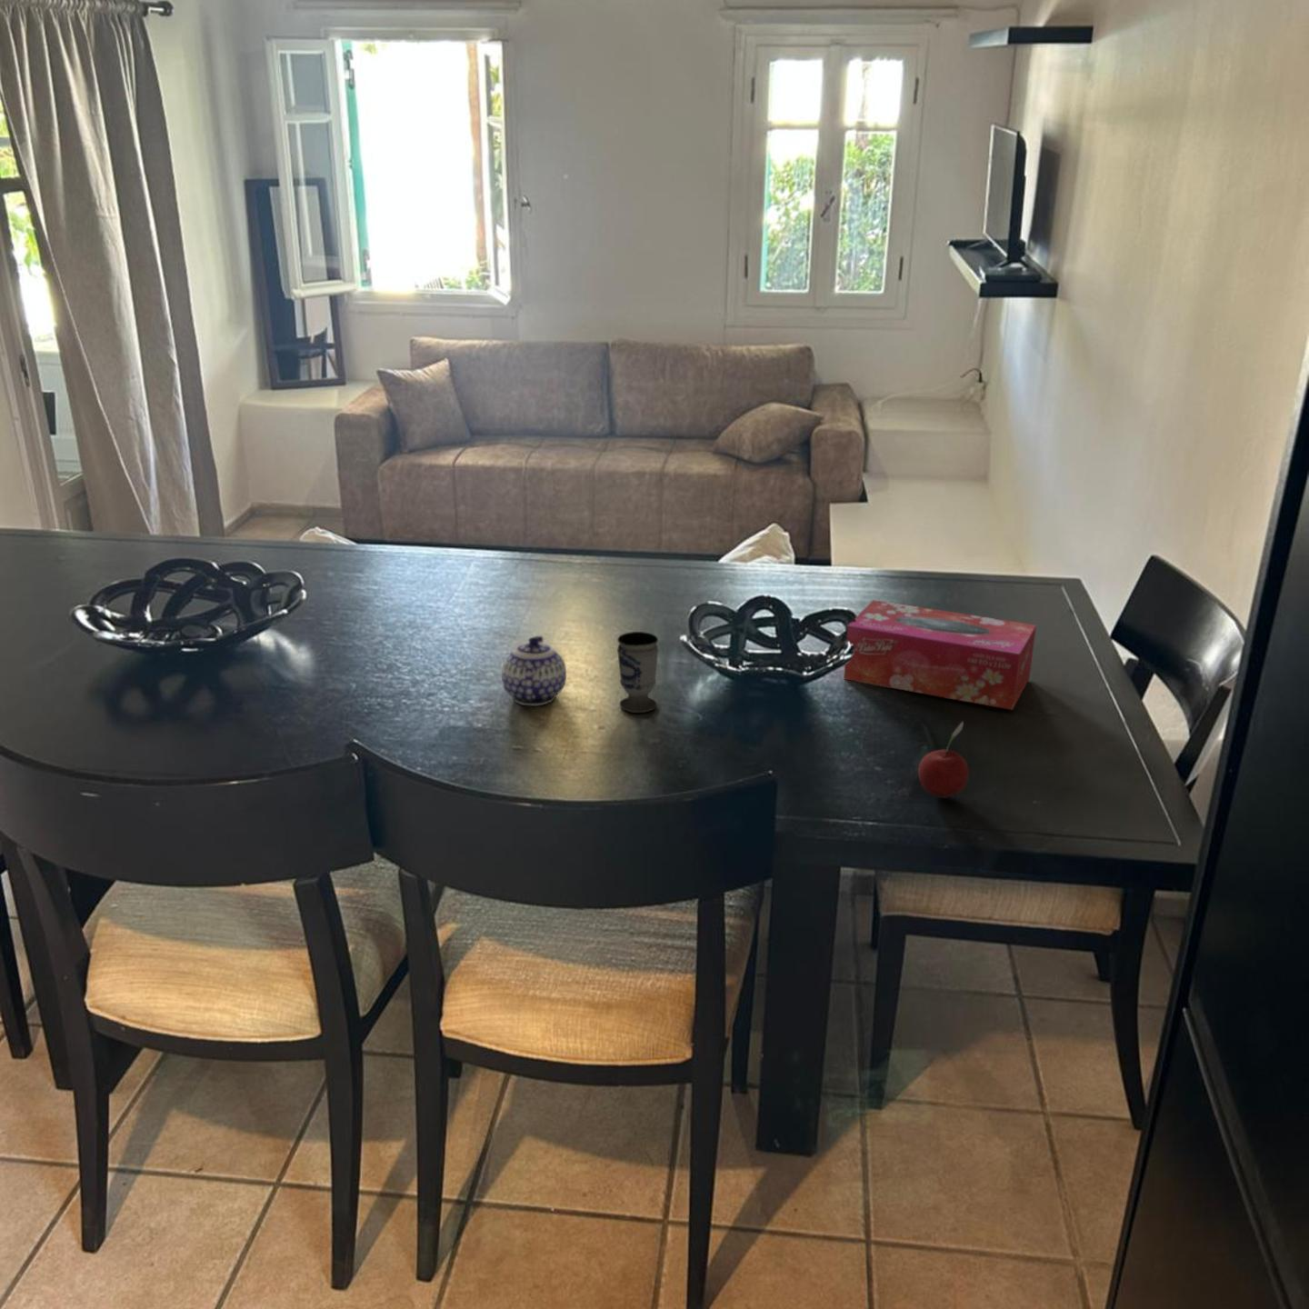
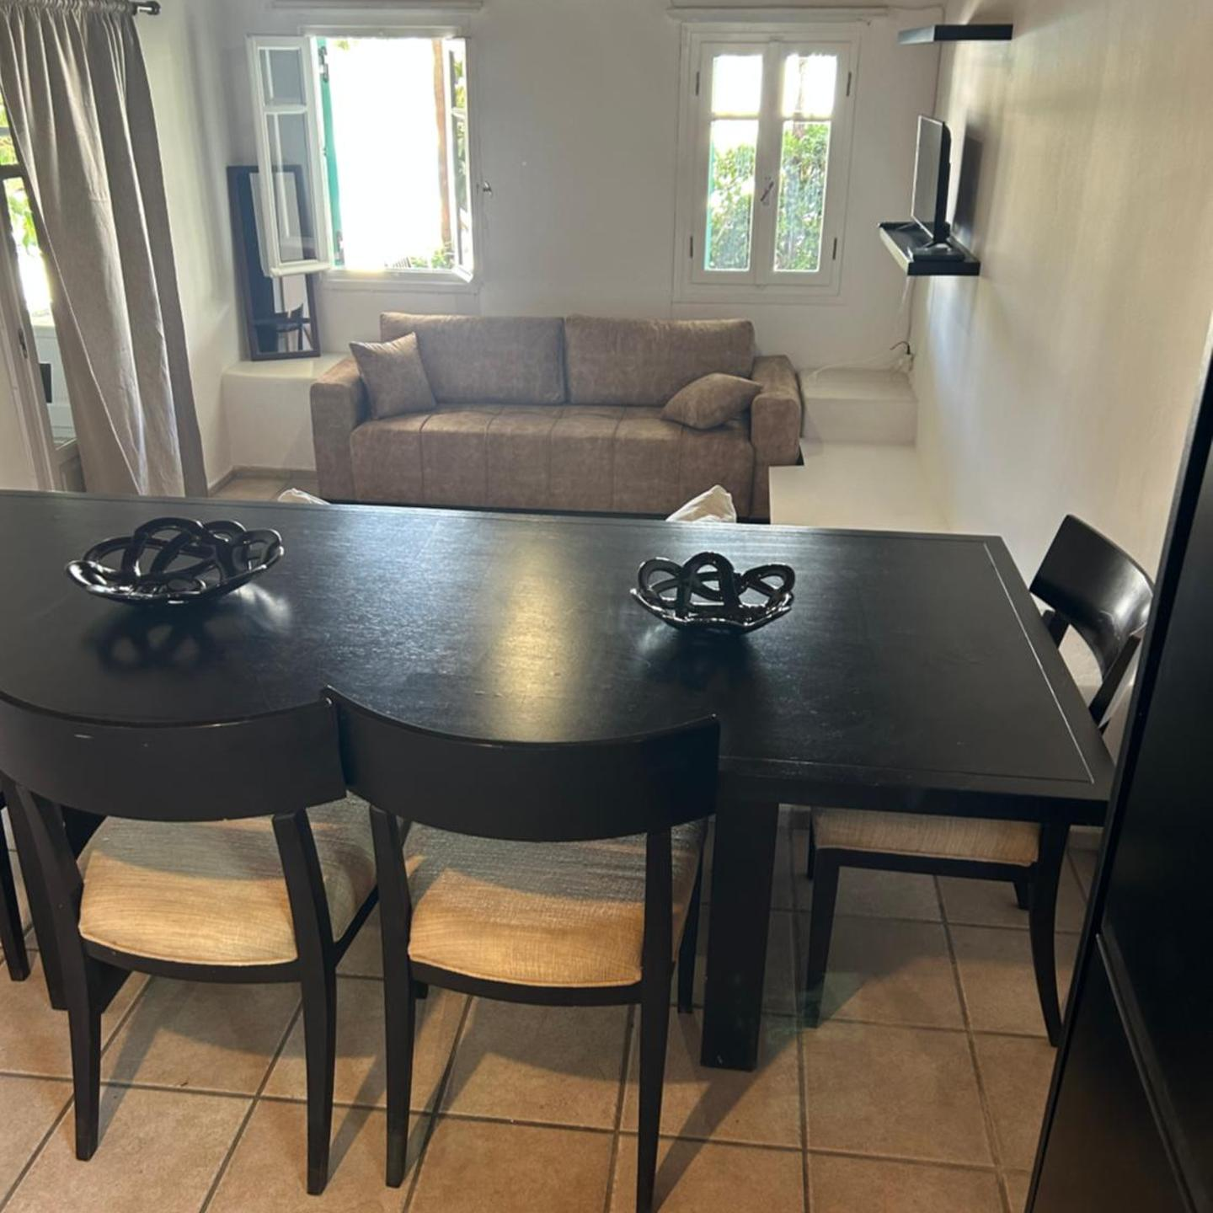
- teapot [501,634,567,707]
- cup [616,631,659,713]
- tissue box [843,599,1037,711]
- fruit [917,720,970,798]
